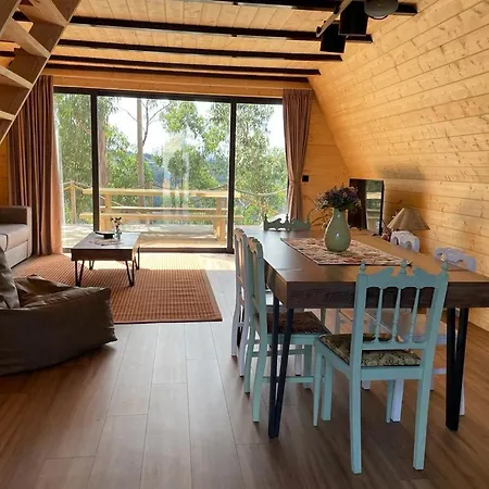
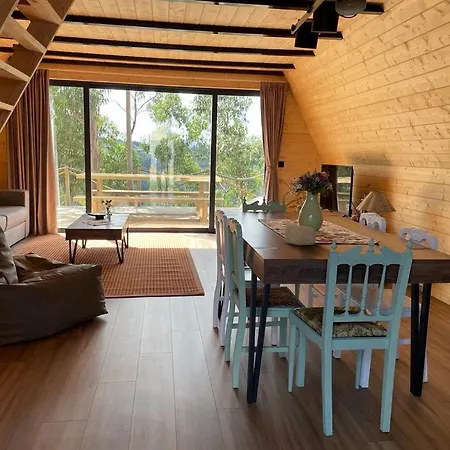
+ decorative bowl [283,223,317,246]
